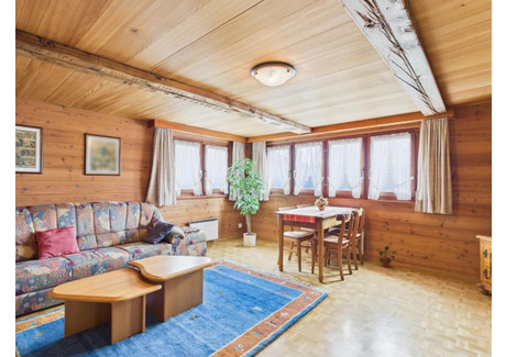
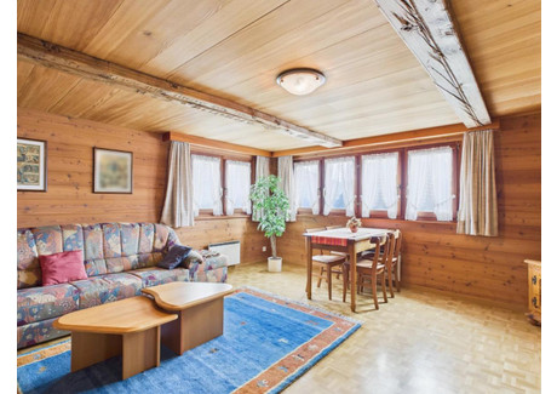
- potted plant [375,244,398,268]
